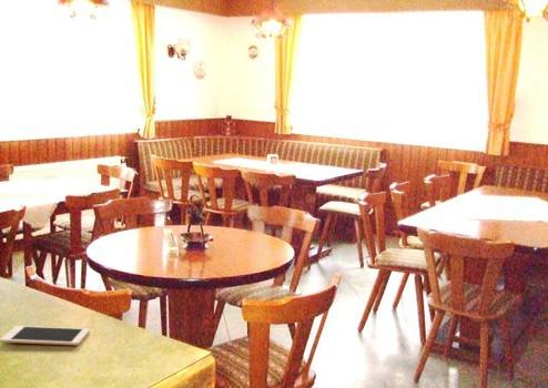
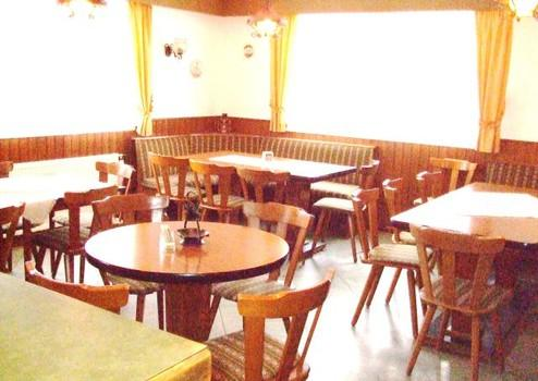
- cell phone [0,325,91,346]
